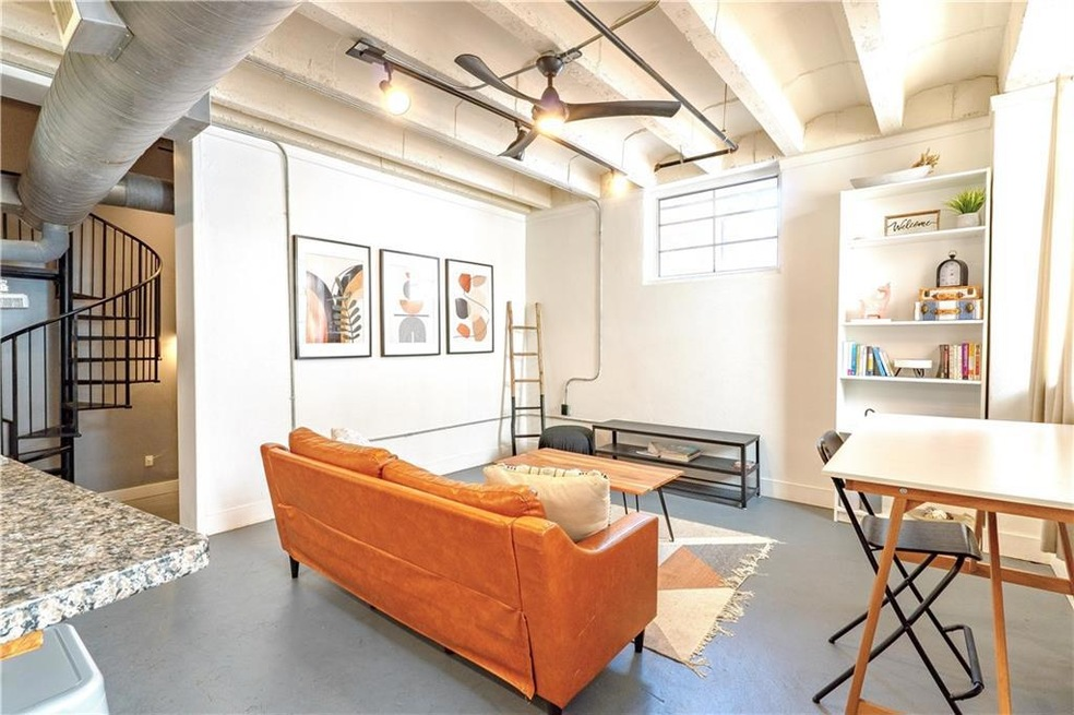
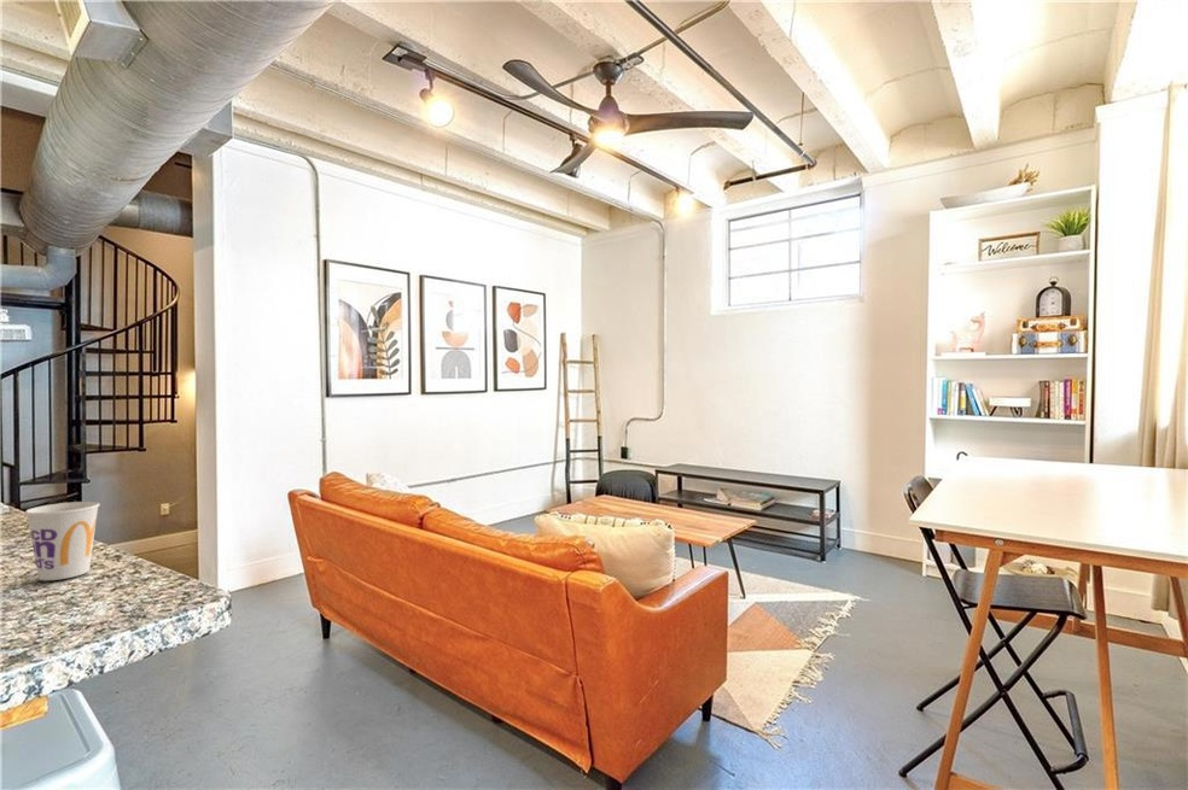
+ cup [24,501,101,581]
